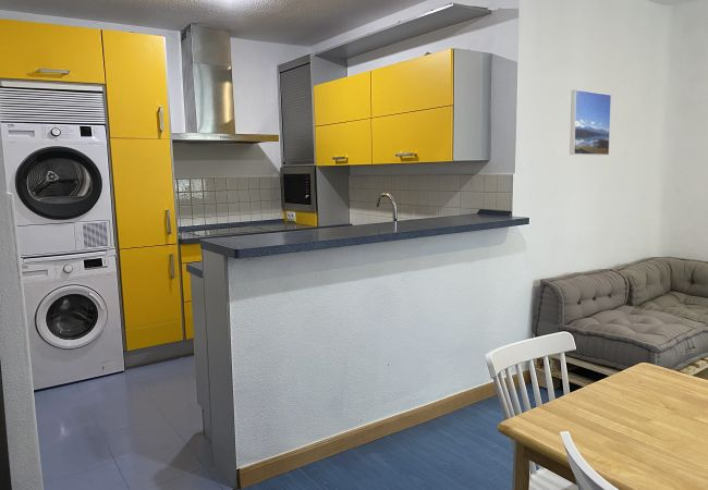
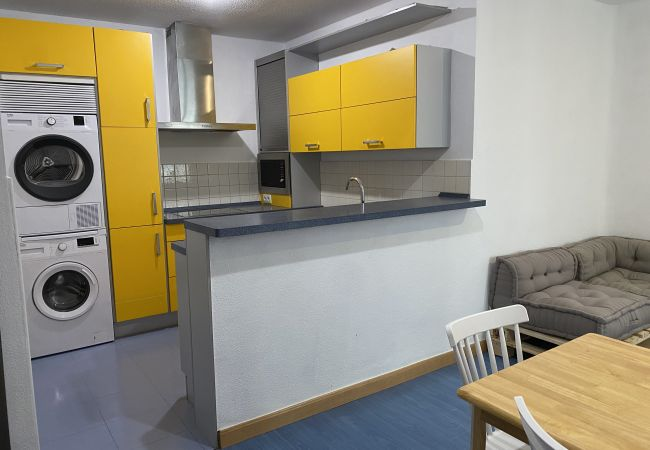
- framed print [569,88,612,157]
